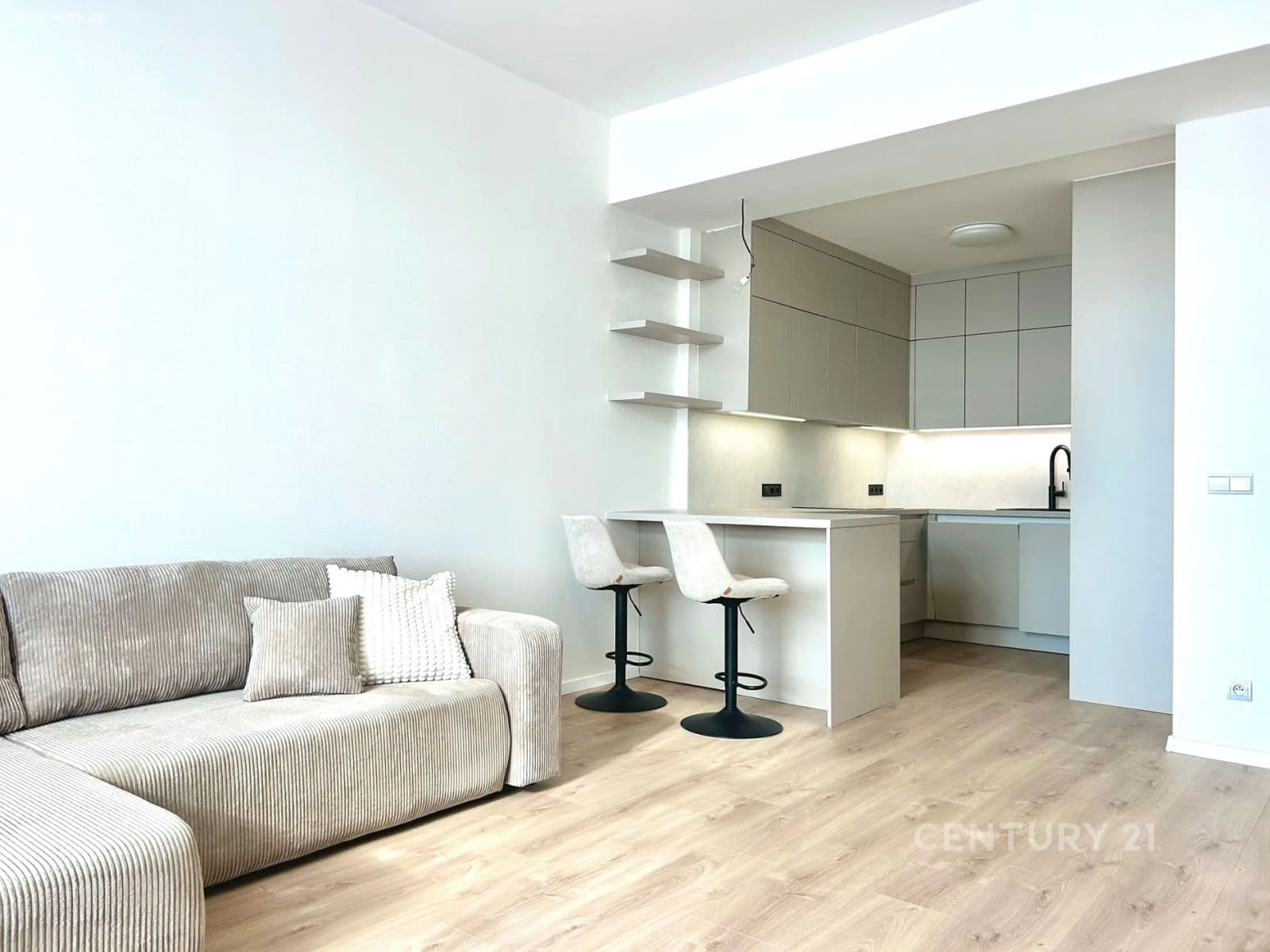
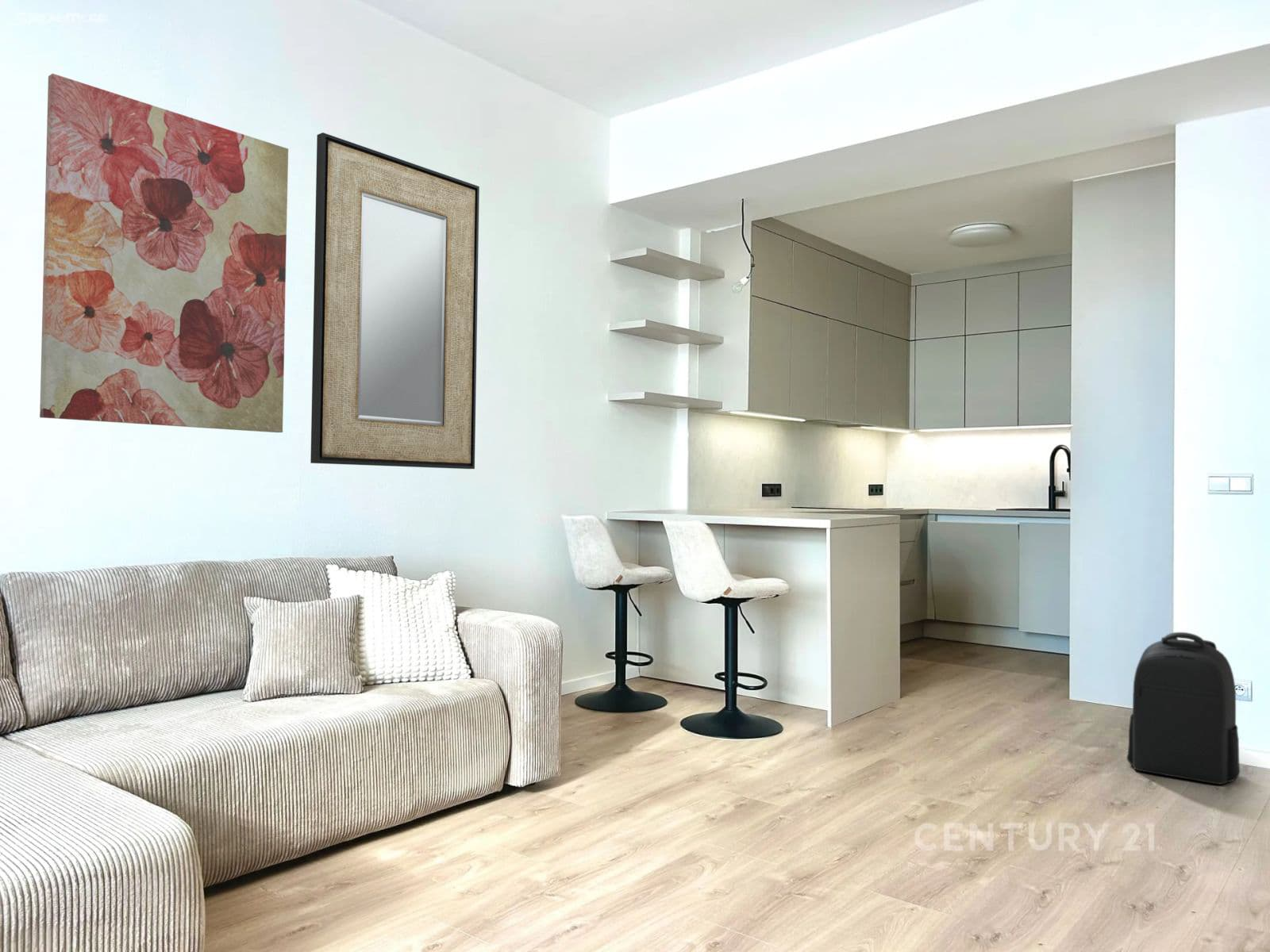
+ home mirror [310,132,480,470]
+ backpack [1126,631,1241,785]
+ wall art [39,73,289,433]
